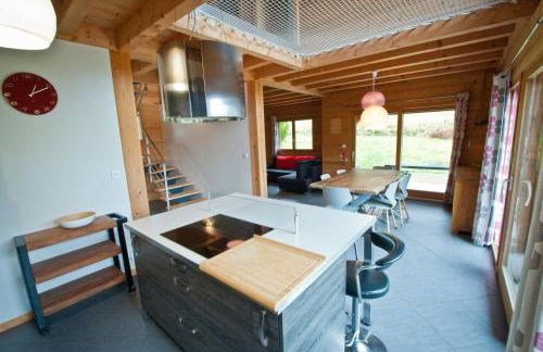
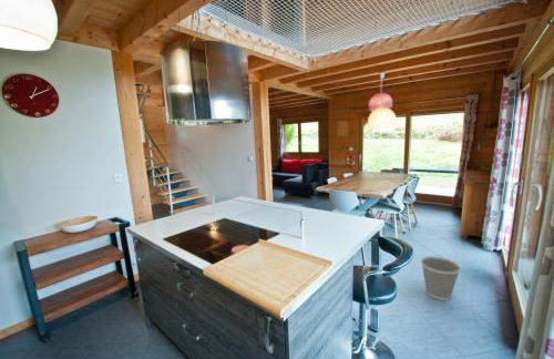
+ wastebasket [420,255,462,301]
